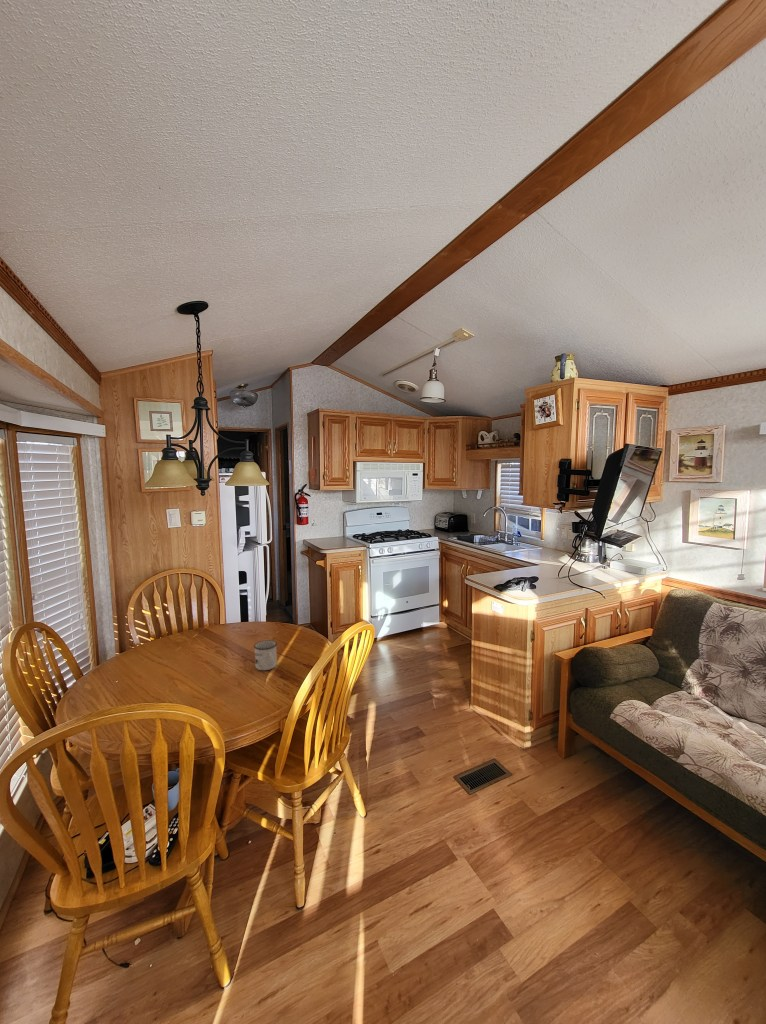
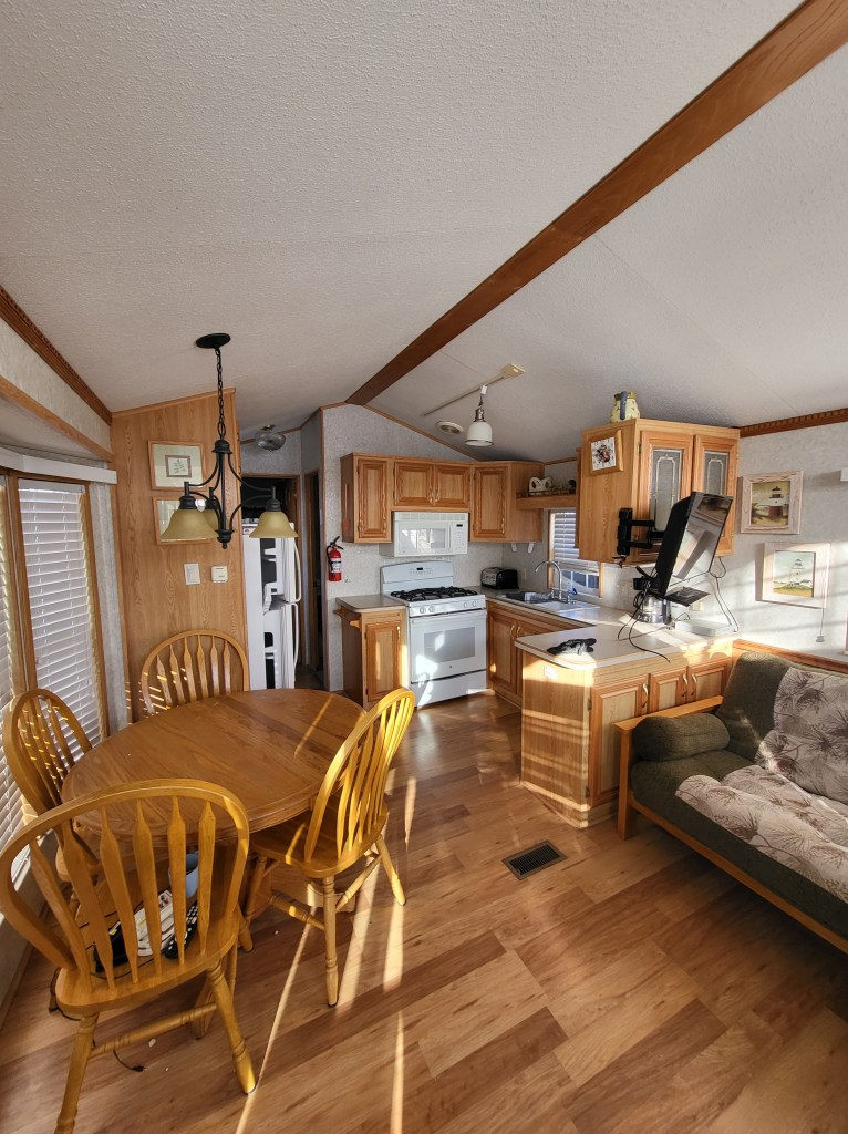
- mug [253,639,278,671]
